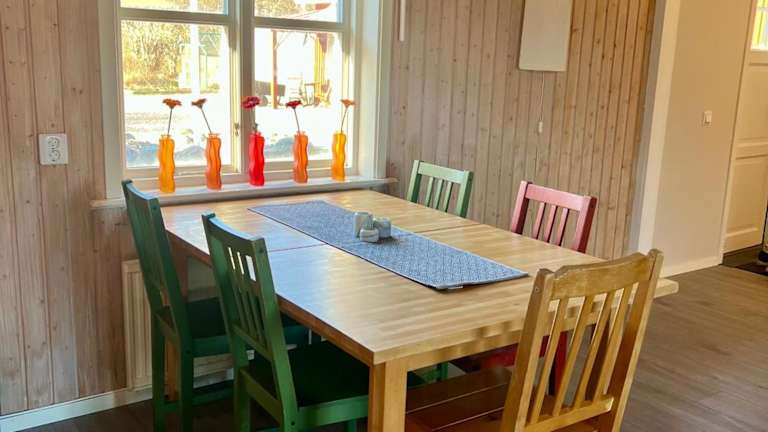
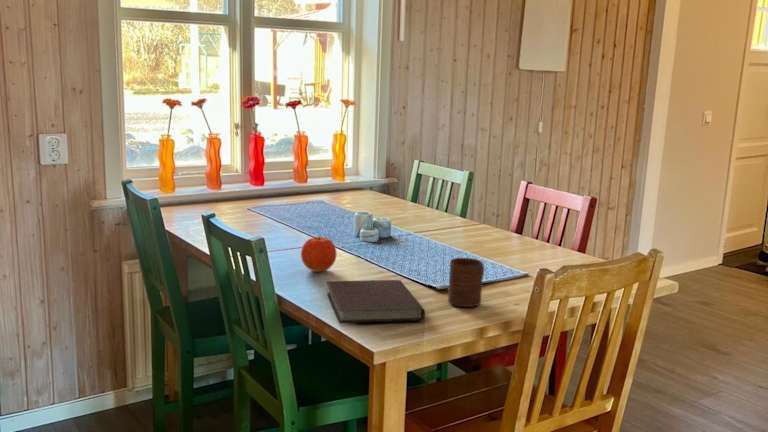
+ notebook [325,279,426,324]
+ fruit [300,236,338,273]
+ cup [447,257,485,308]
